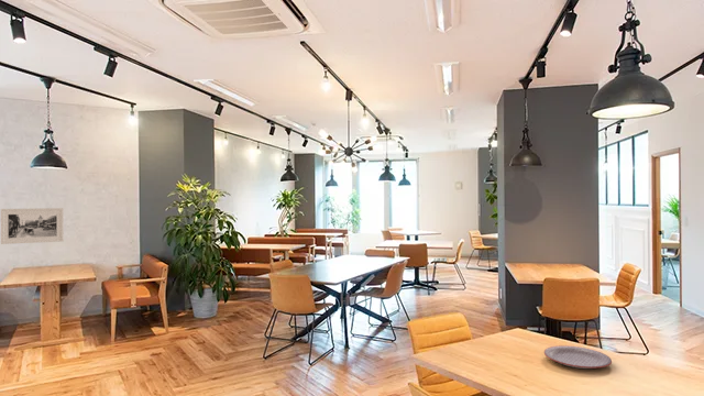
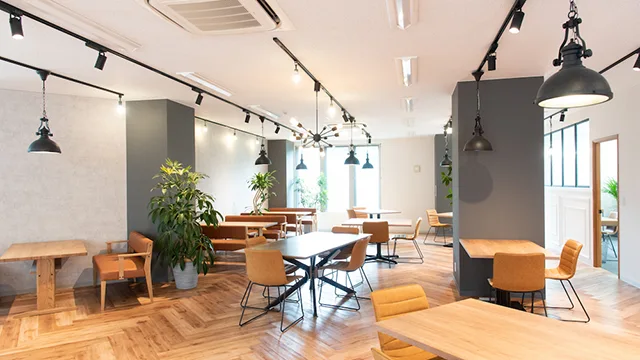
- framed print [0,207,65,245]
- plate [543,344,613,370]
